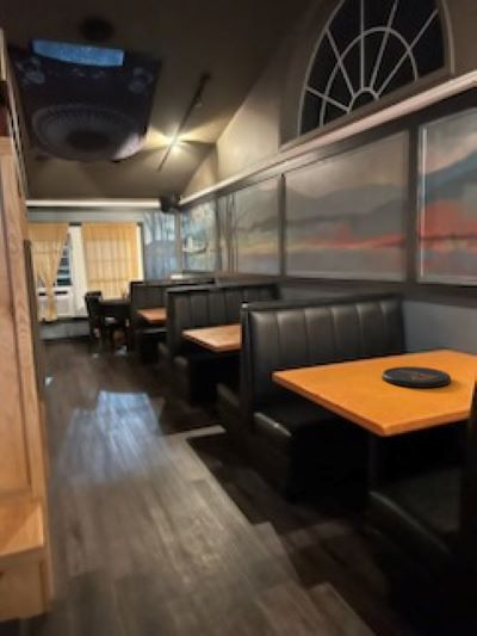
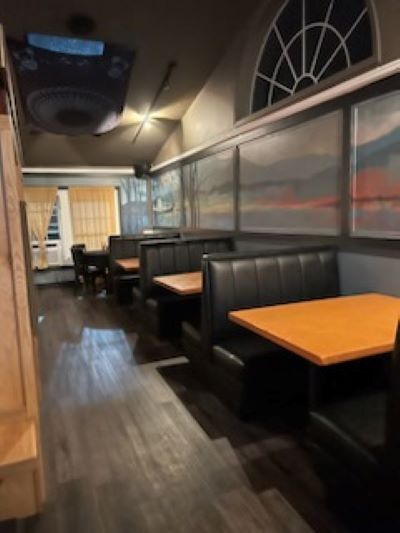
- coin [382,365,452,389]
